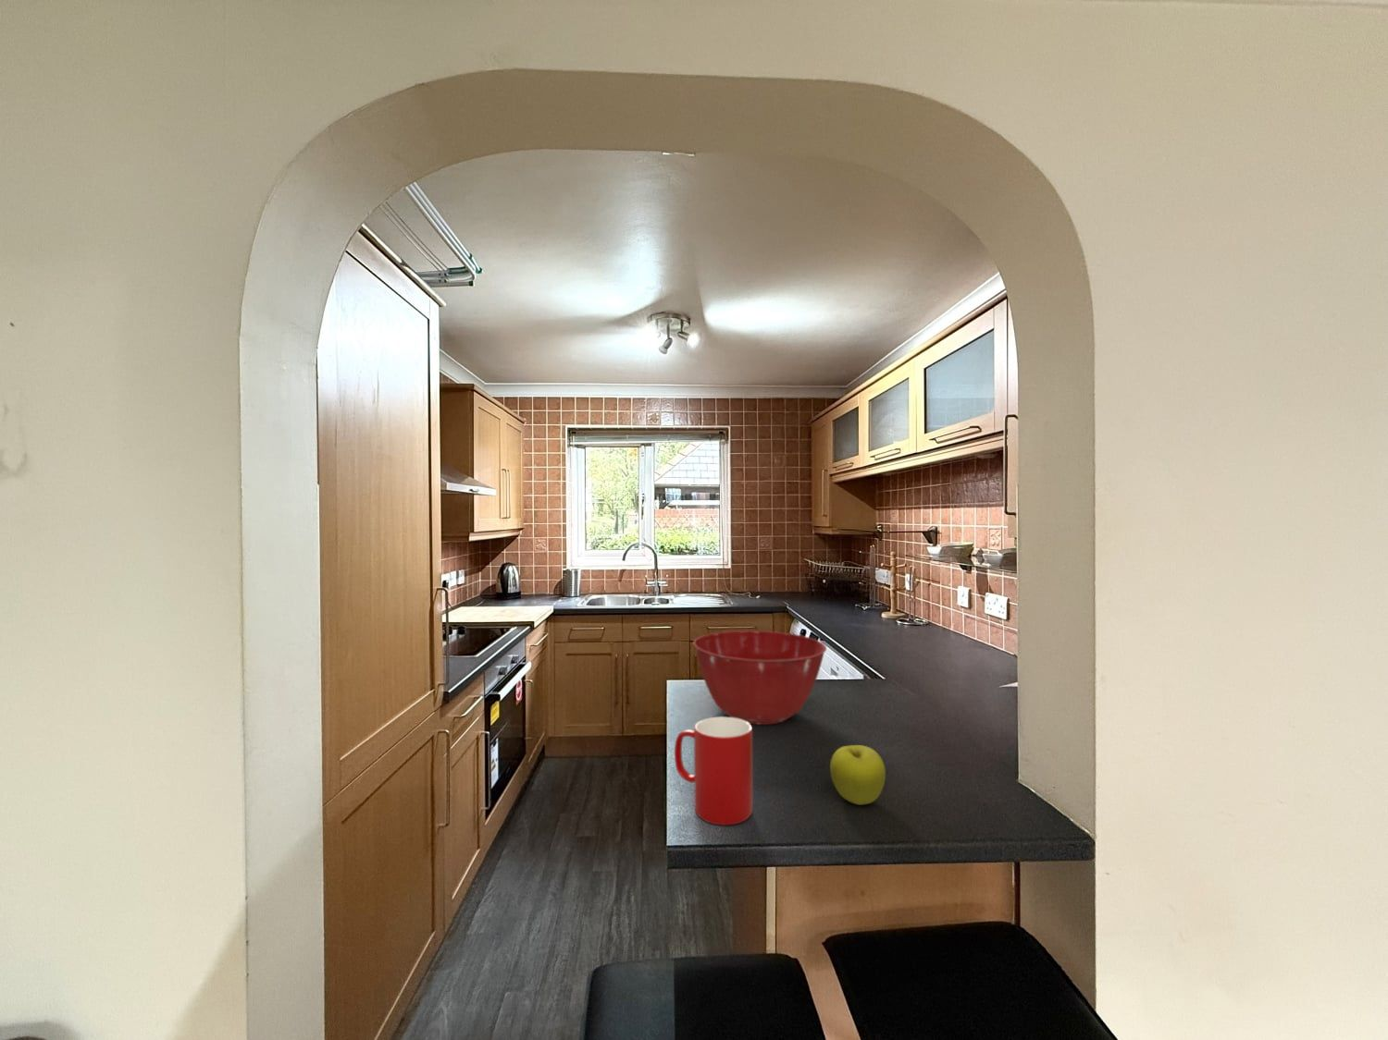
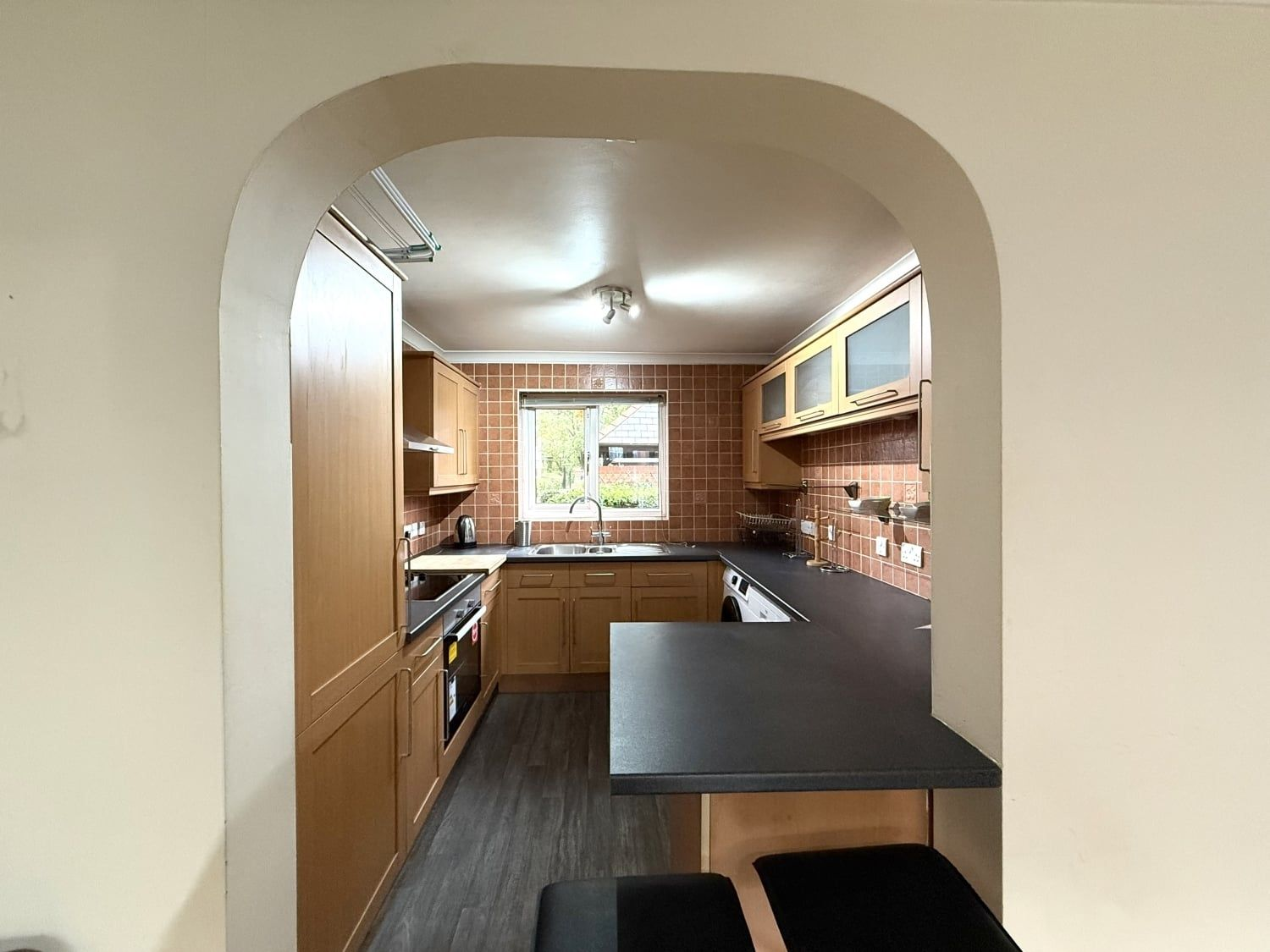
- cup [673,717,753,827]
- mixing bowl [693,629,827,725]
- fruit [830,744,886,806]
